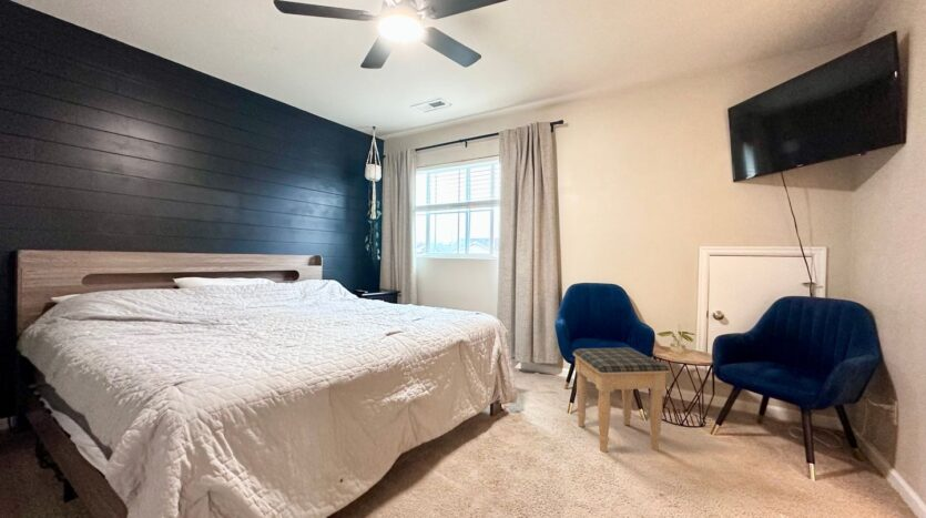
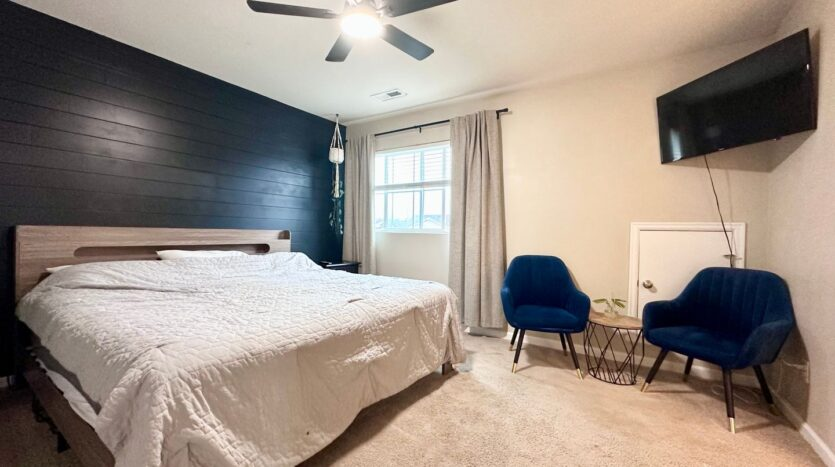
- footstool [572,346,670,454]
